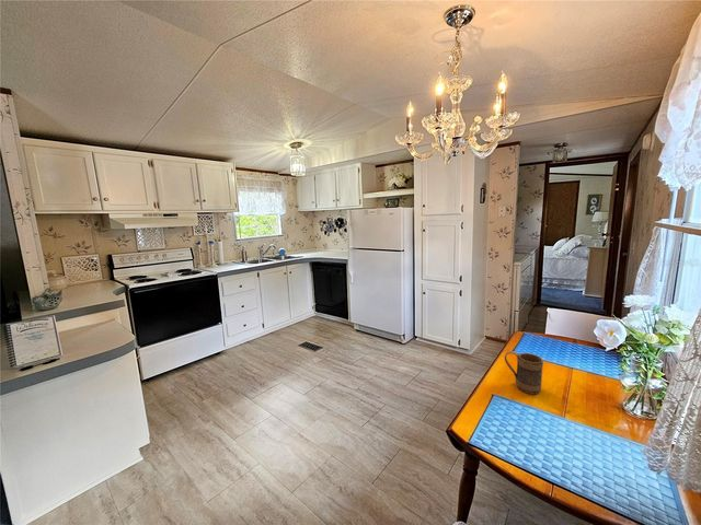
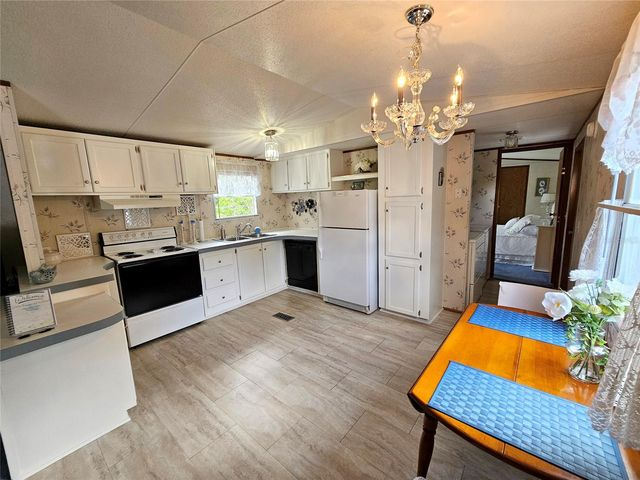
- mug [504,350,544,395]
